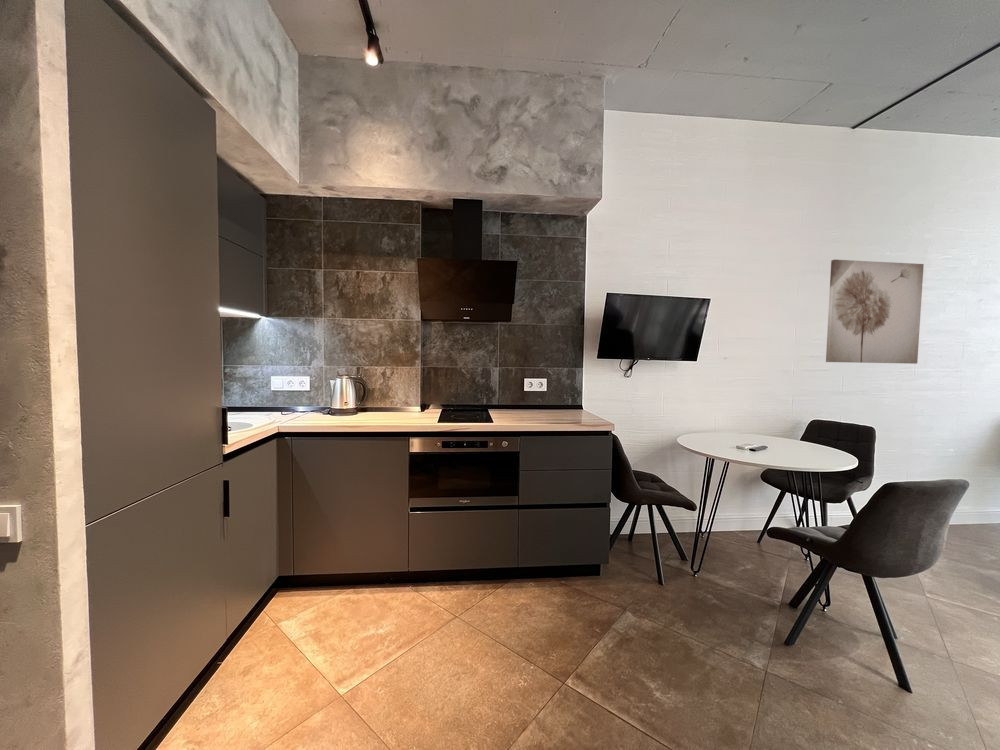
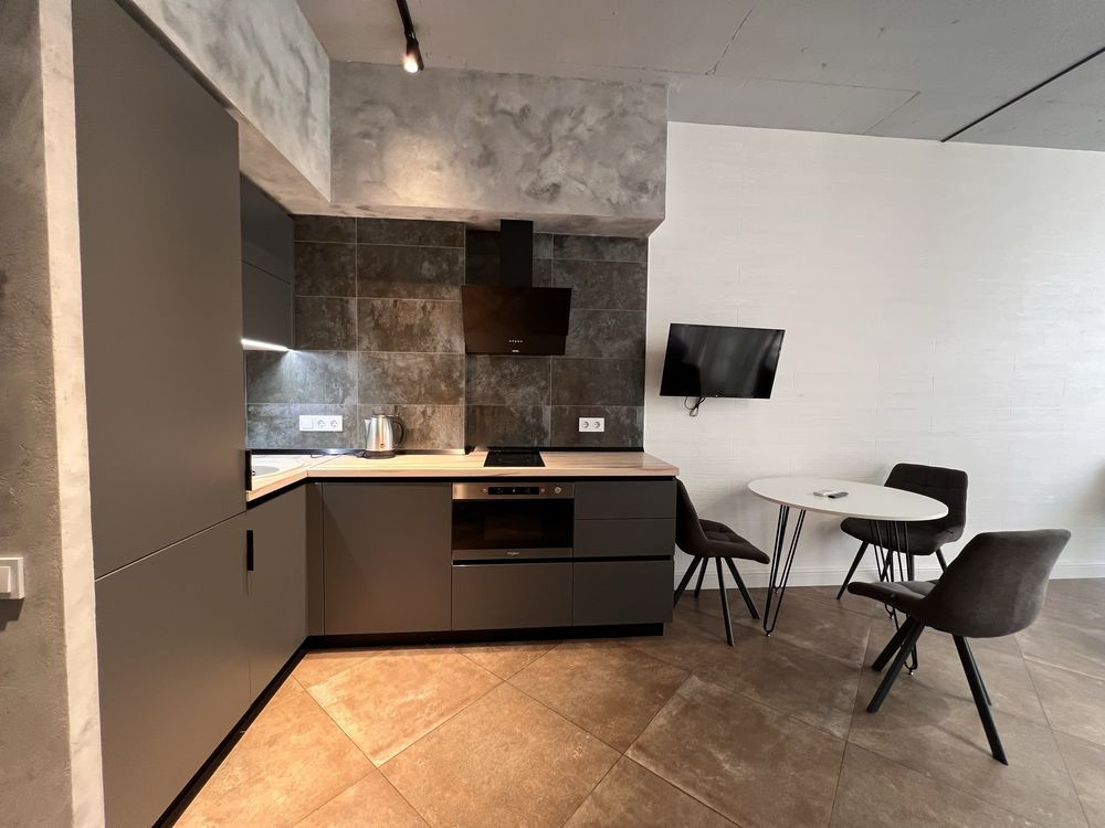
- wall art [825,259,925,365]
